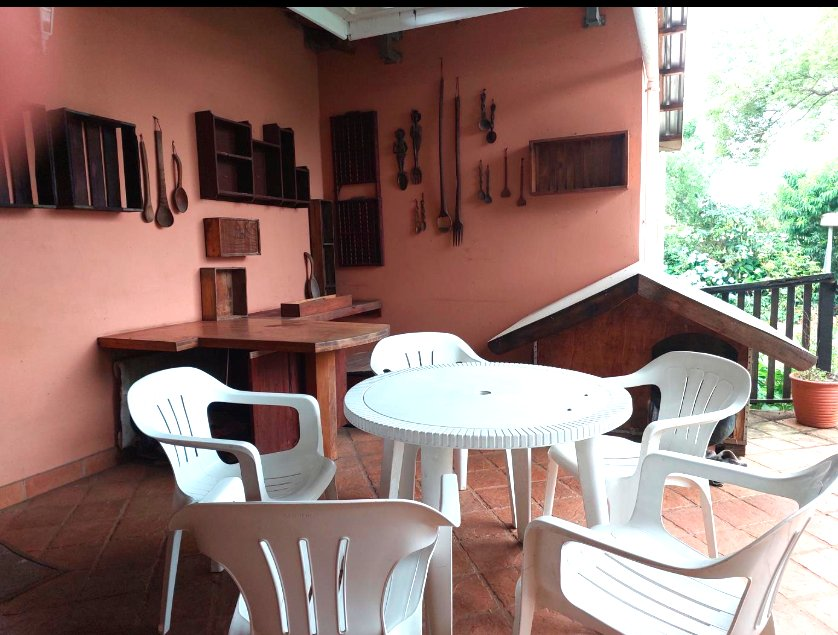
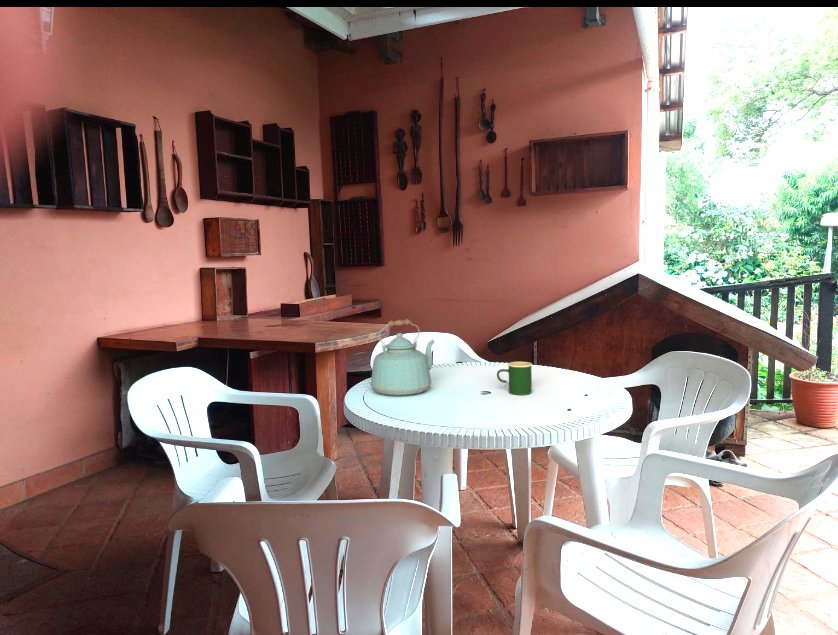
+ mug [496,361,533,396]
+ kettle [370,318,436,397]
